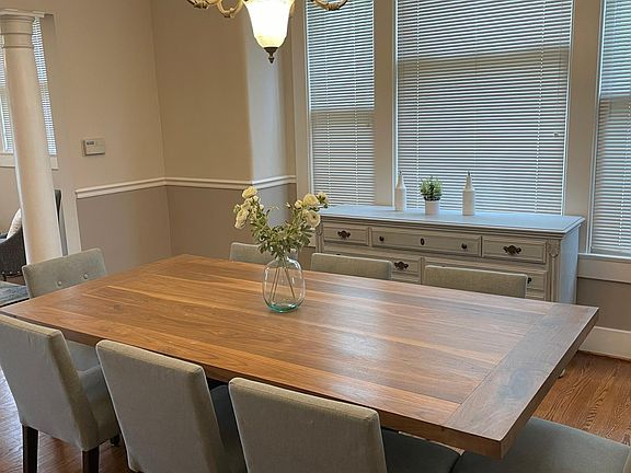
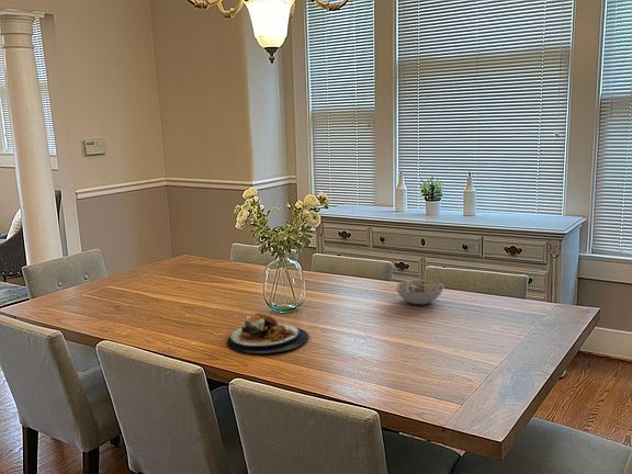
+ plate [226,312,311,354]
+ bowl [394,279,445,305]
